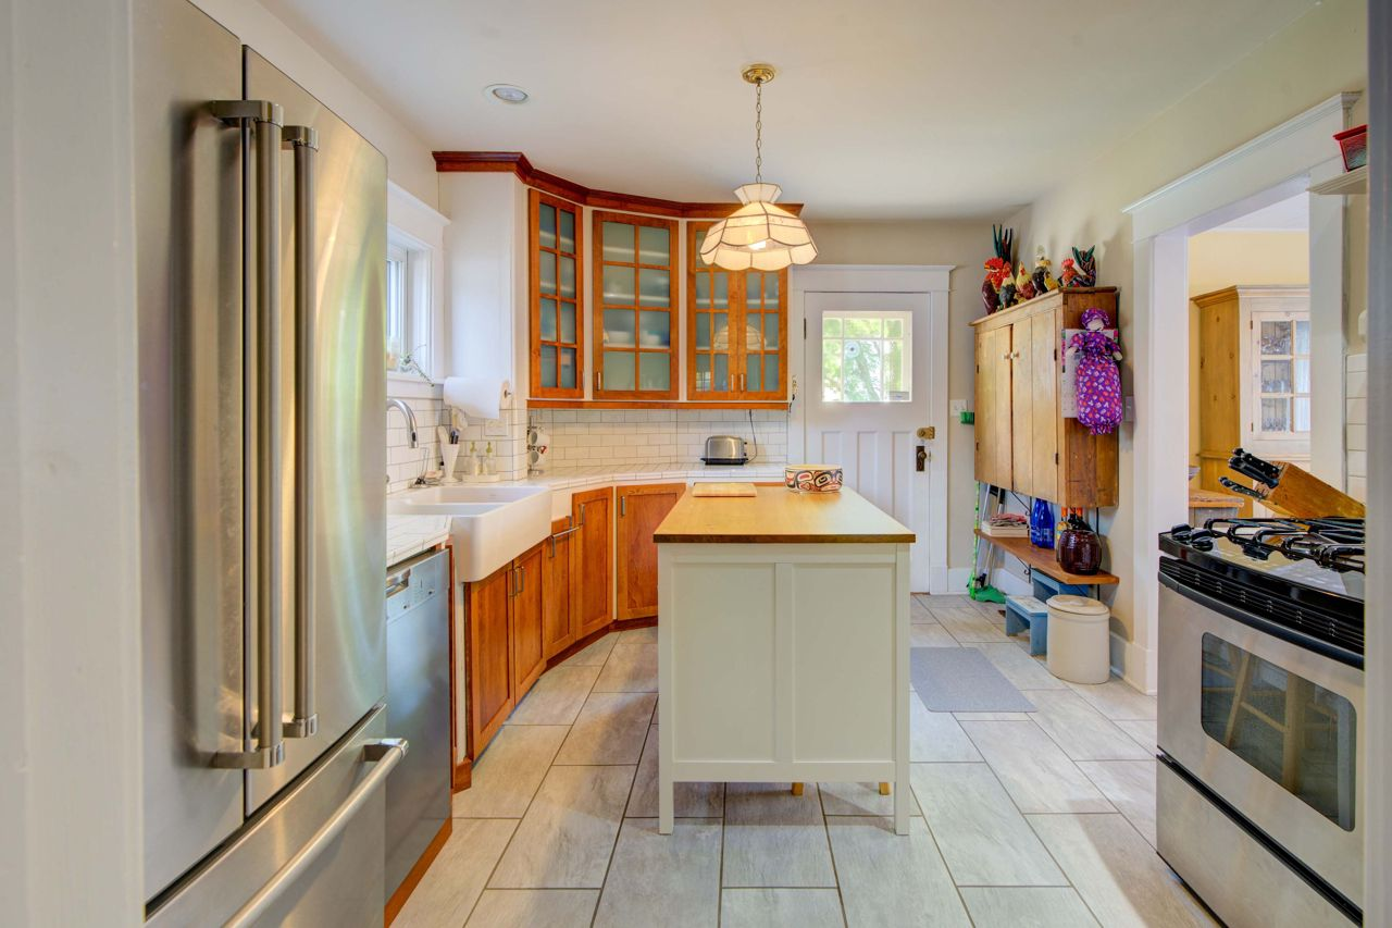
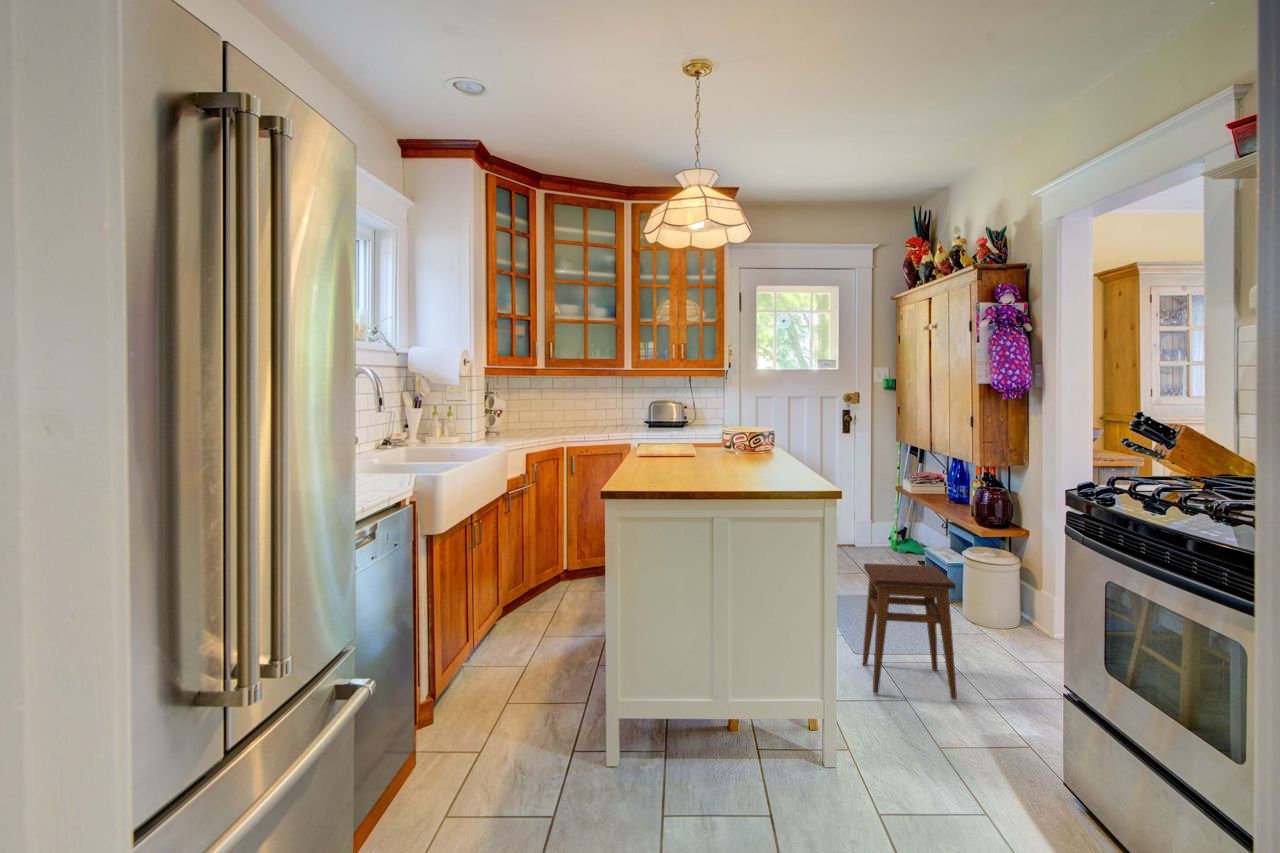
+ stool [861,562,958,701]
